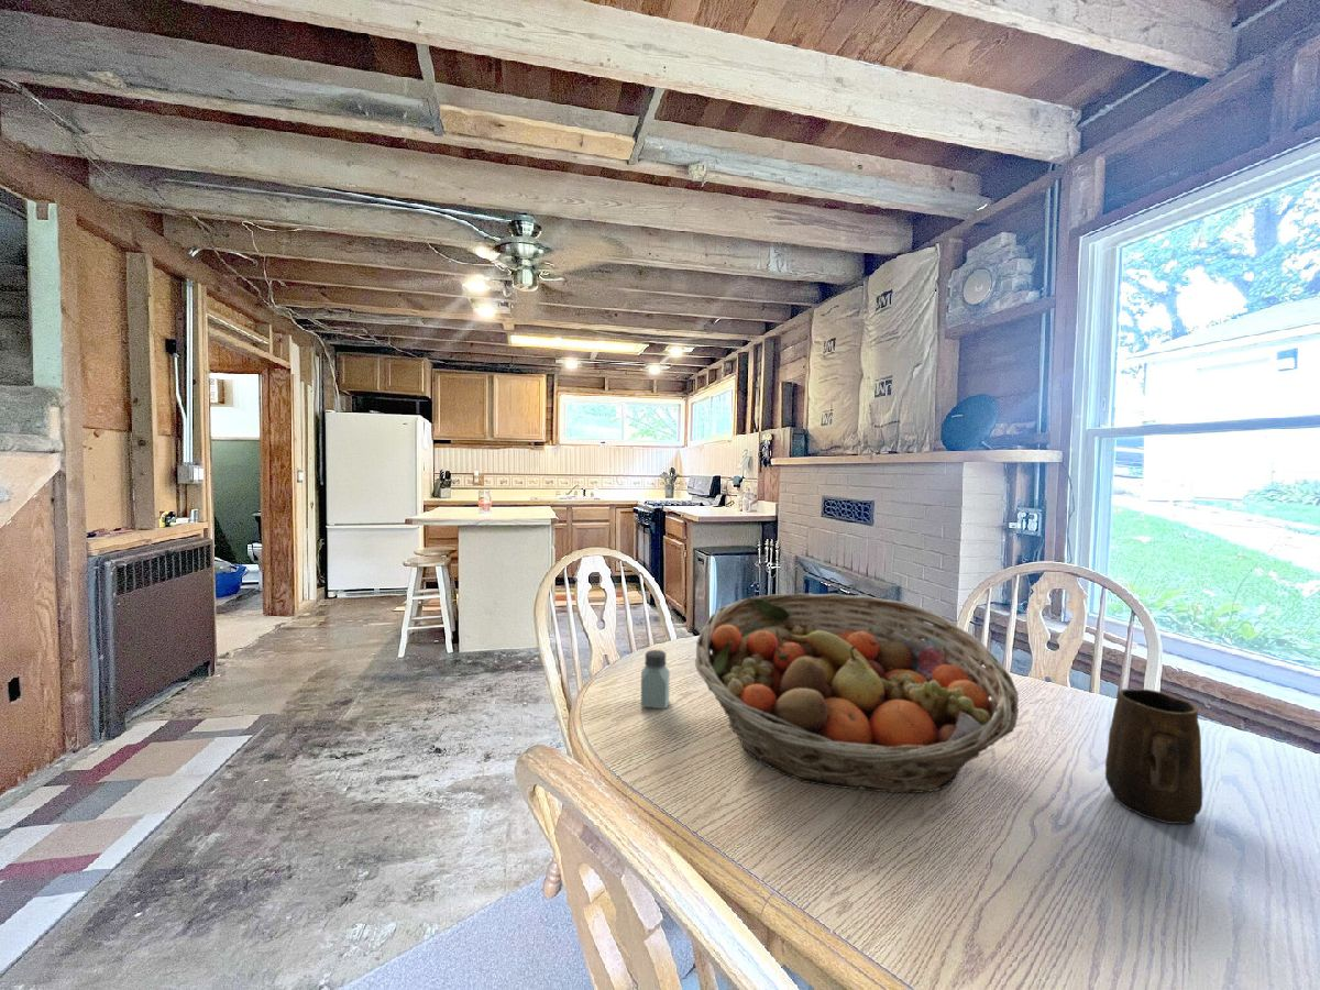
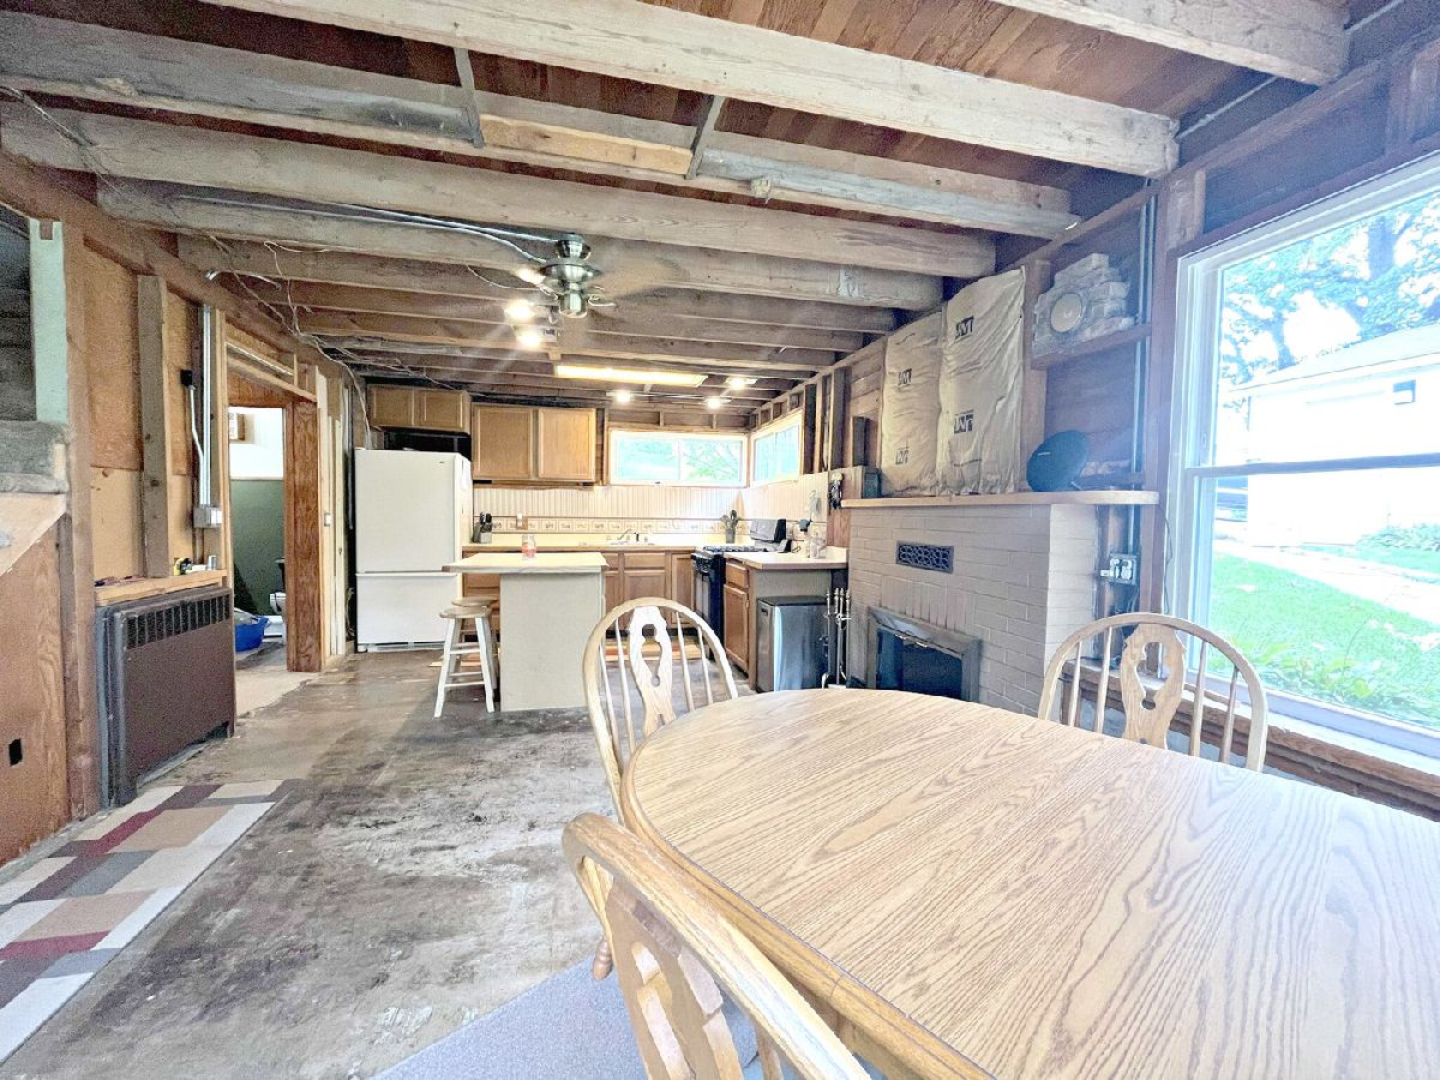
- saltshaker [640,649,671,710]
- mug [1104,688,1203,825]
- fruit basket [694,592,1020,794]
